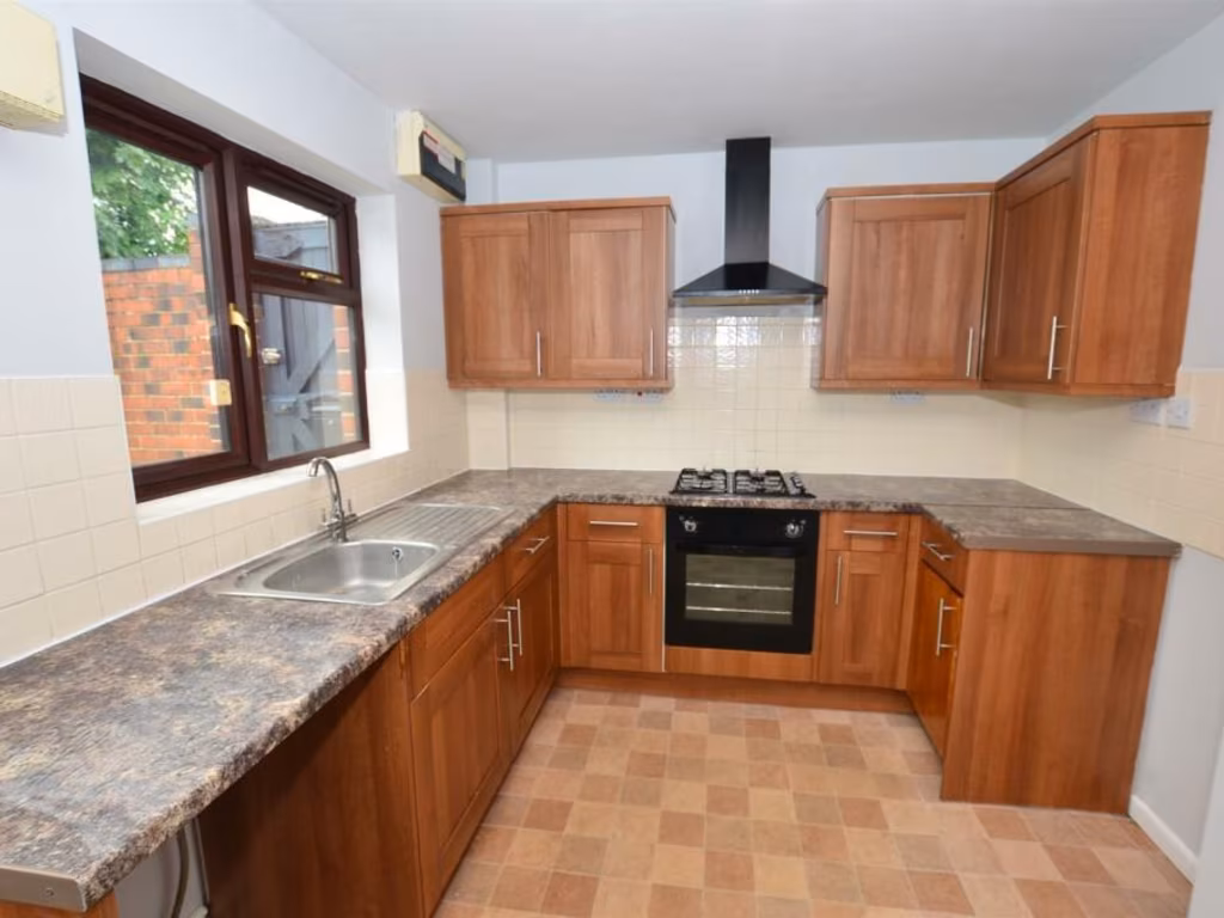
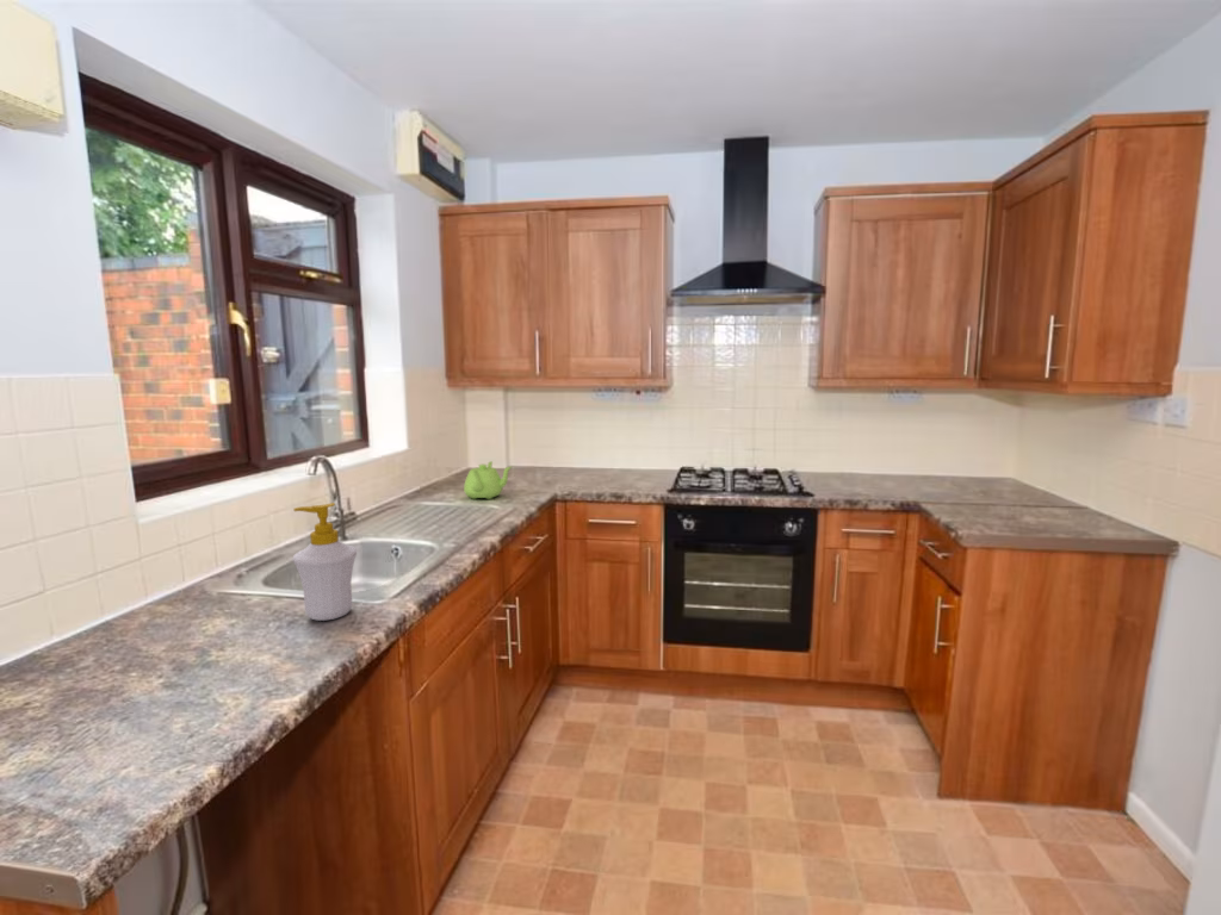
+ soap bottle [292,502,358,622]
+ teapot [463,460,514,500]
